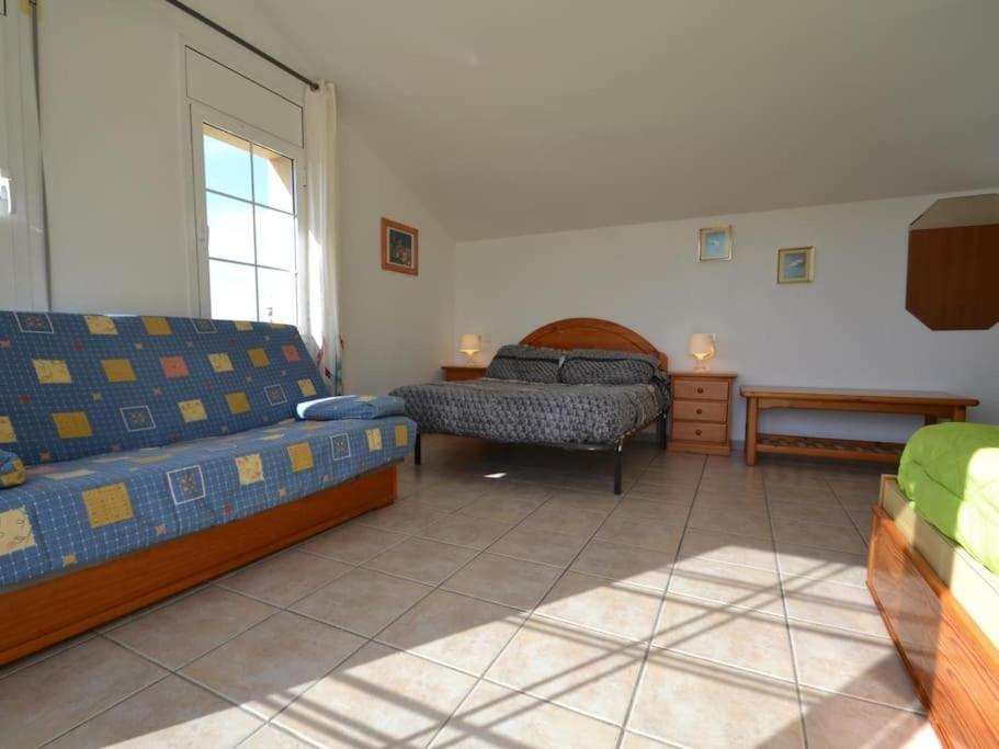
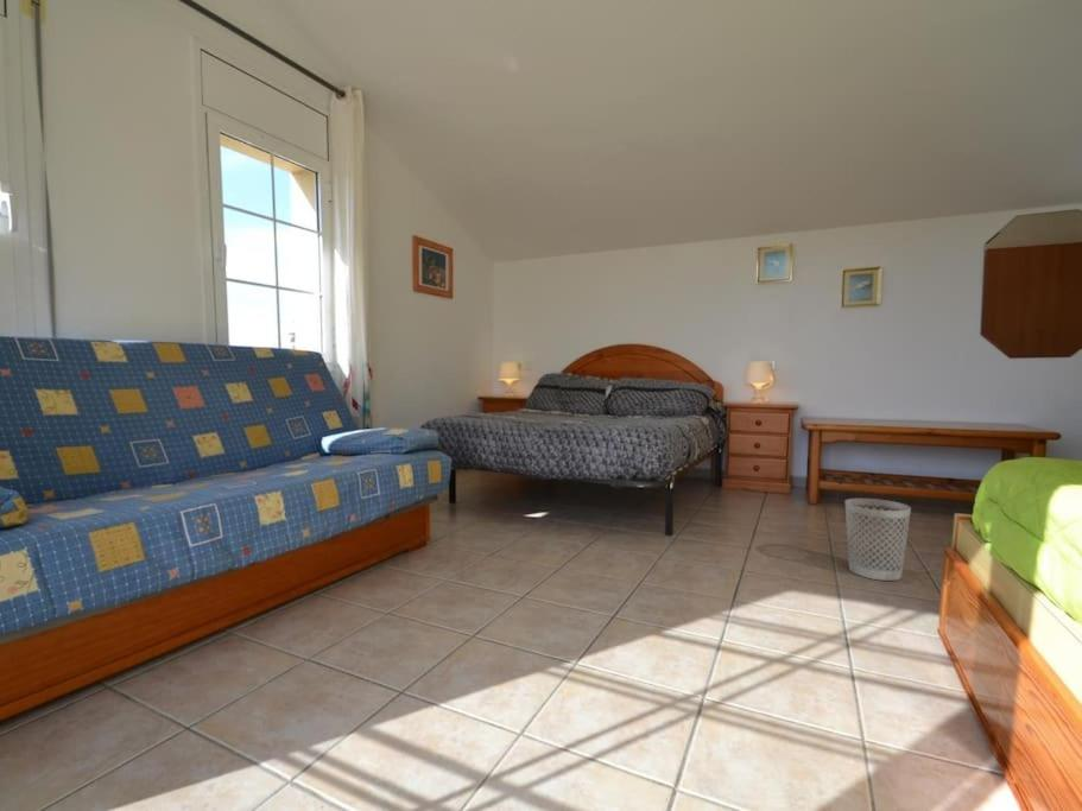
+ wastebasket [844,498,912,582]
